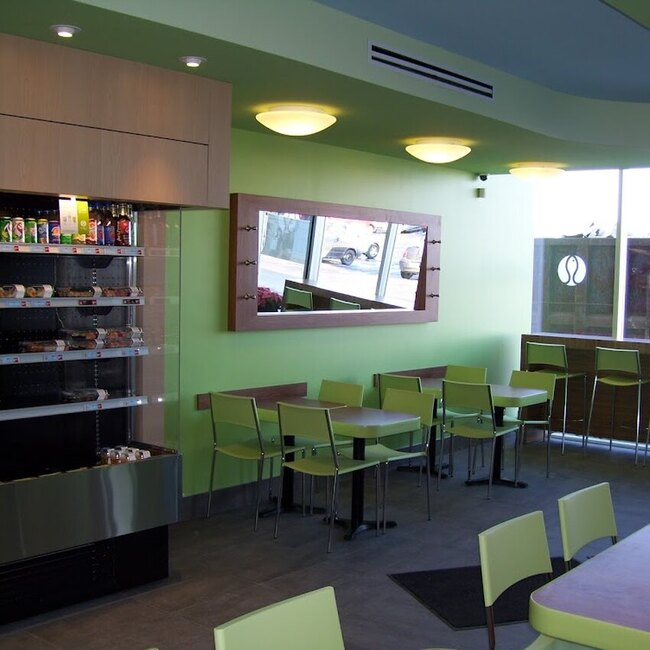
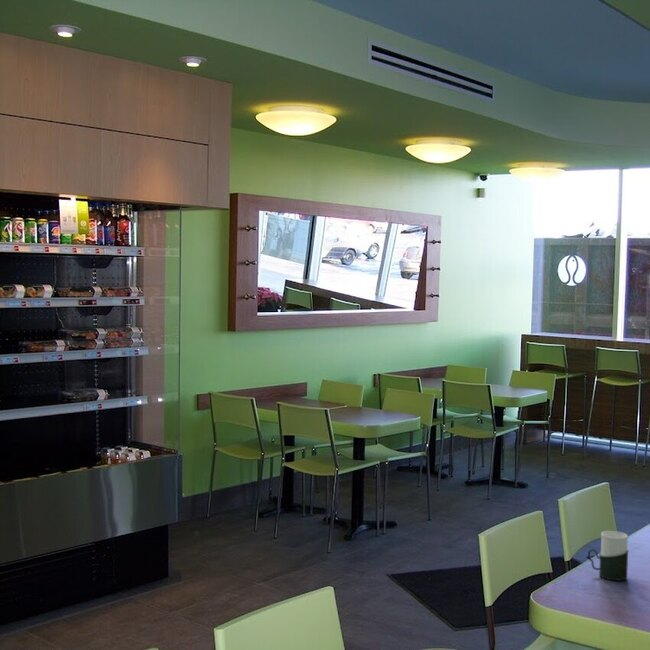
+ cup [587,530,630,582]
